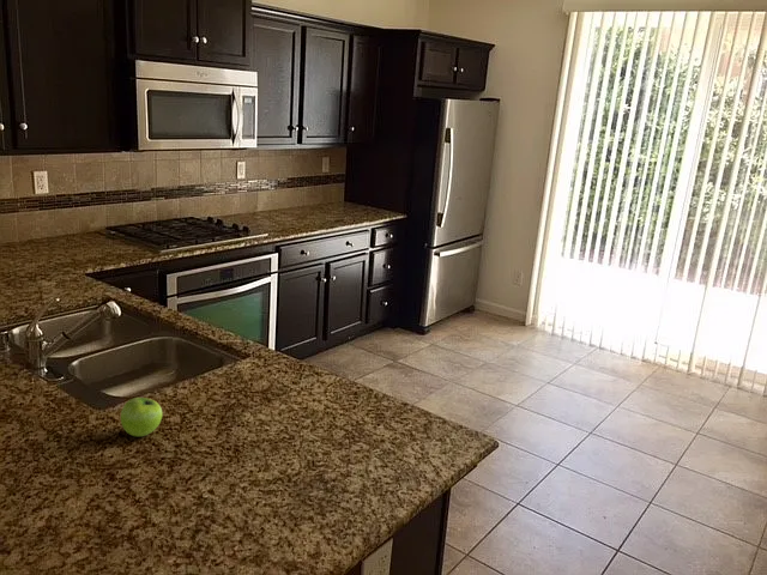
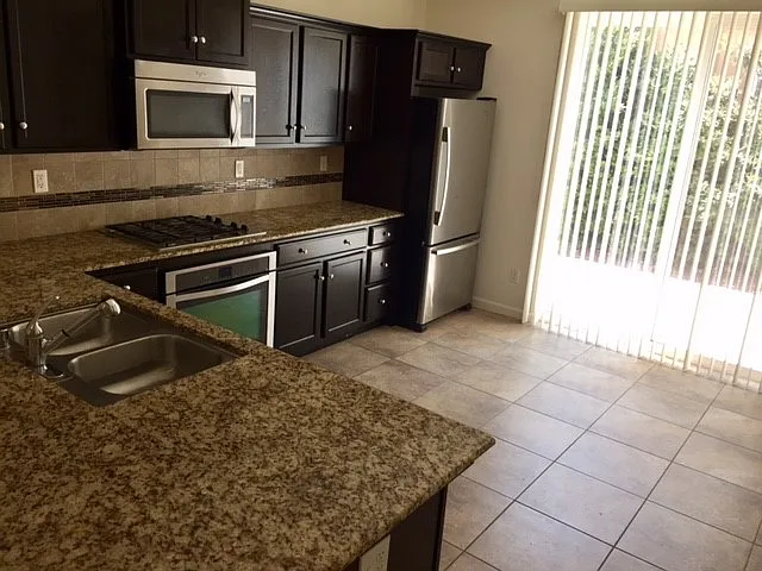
- fruit [120,397,163,437]
